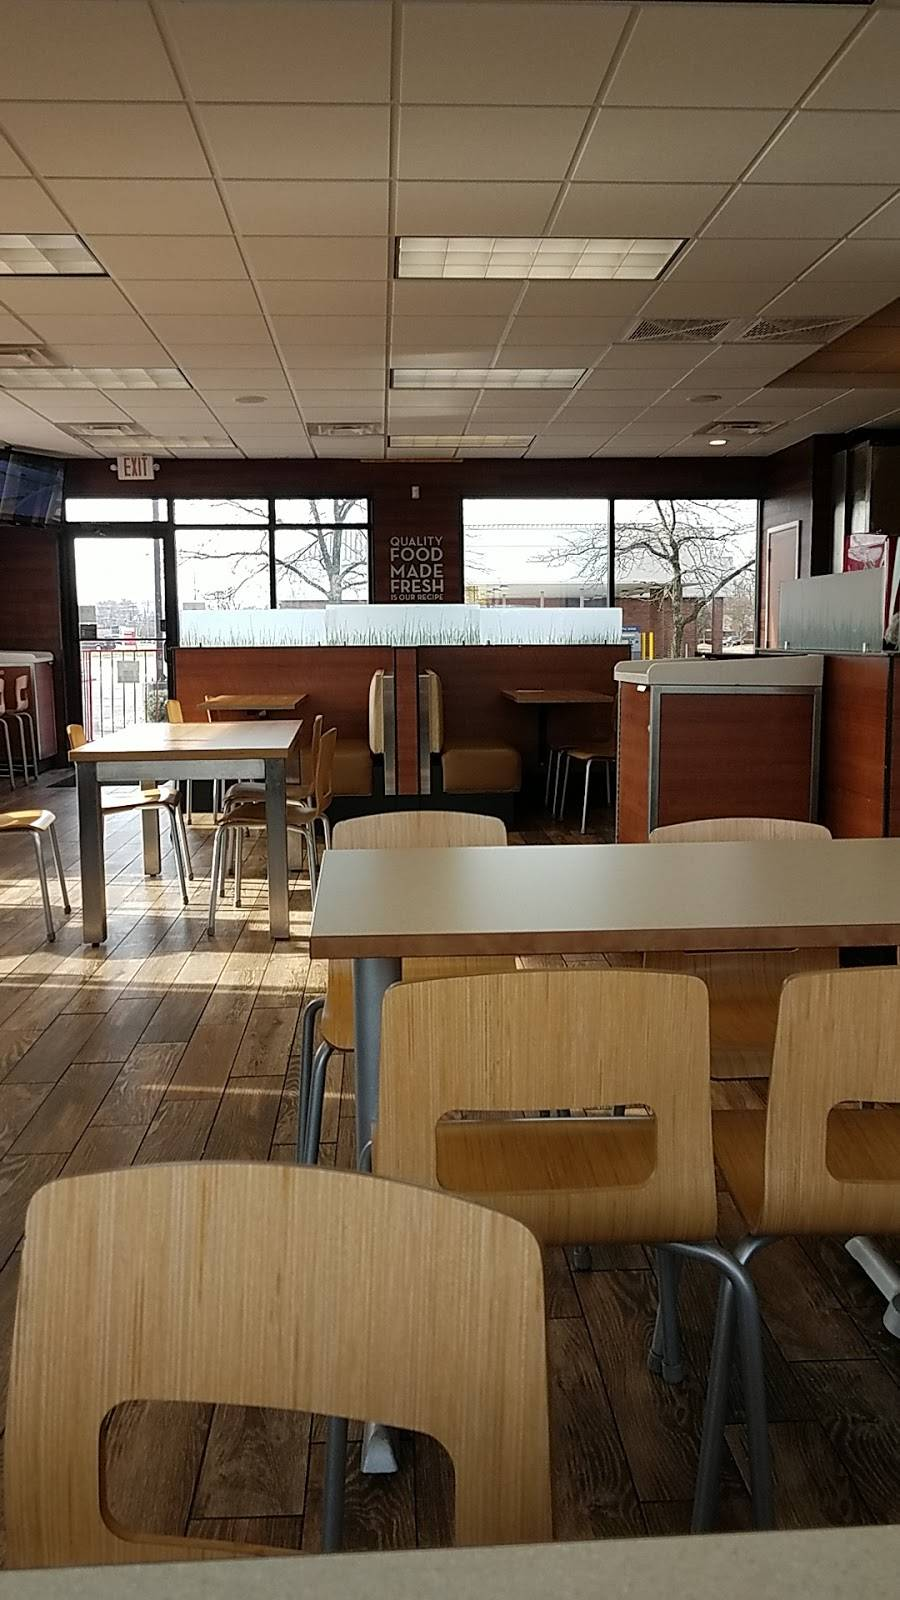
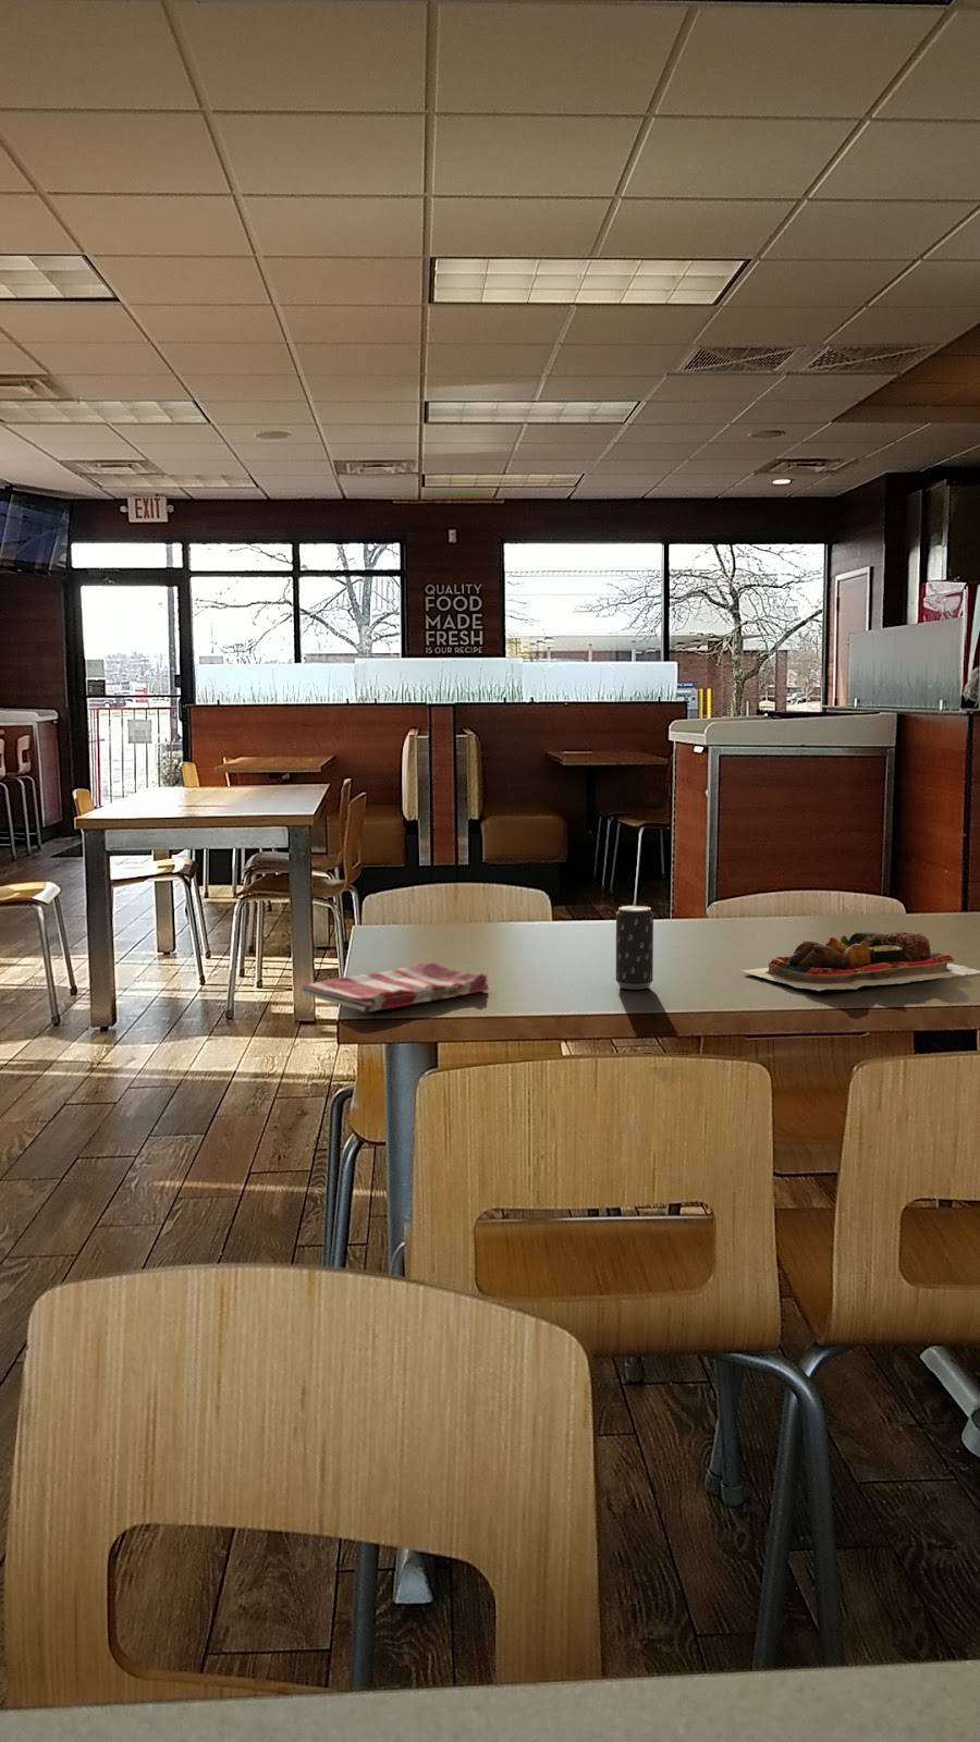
+ dish towel [299,961,491,1013]
+ food tray [742,931,980,992]
+ beverage can [615,904,655,991]
